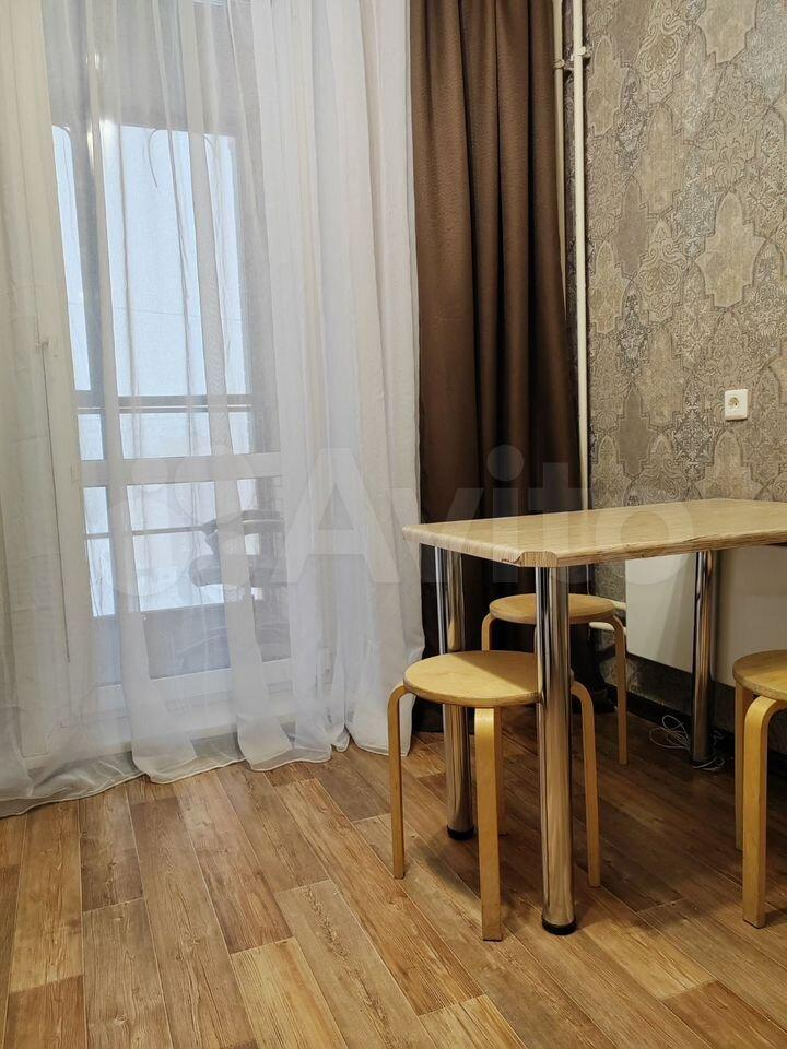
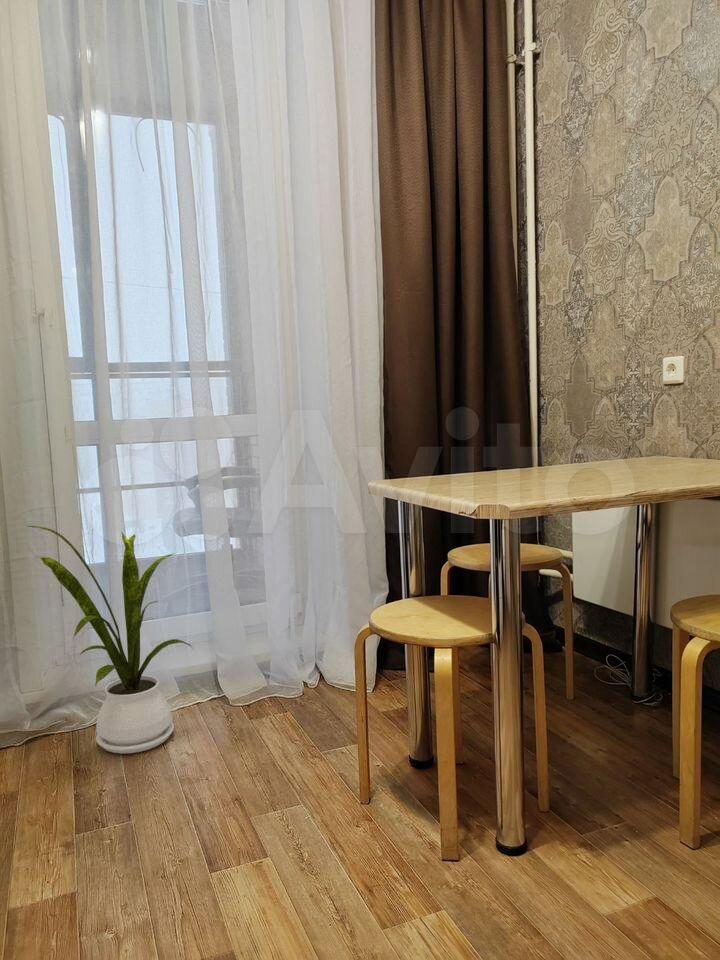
+ house plant [27,525,194,755]
